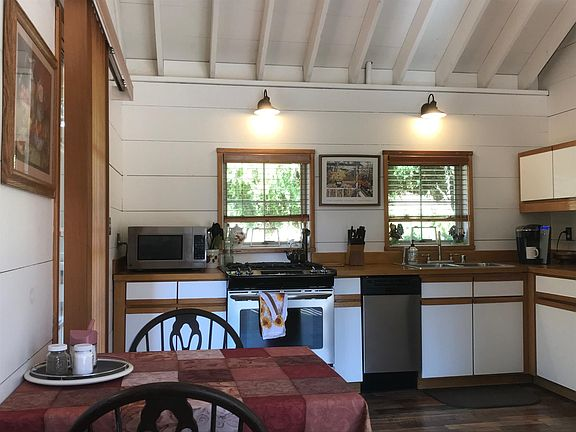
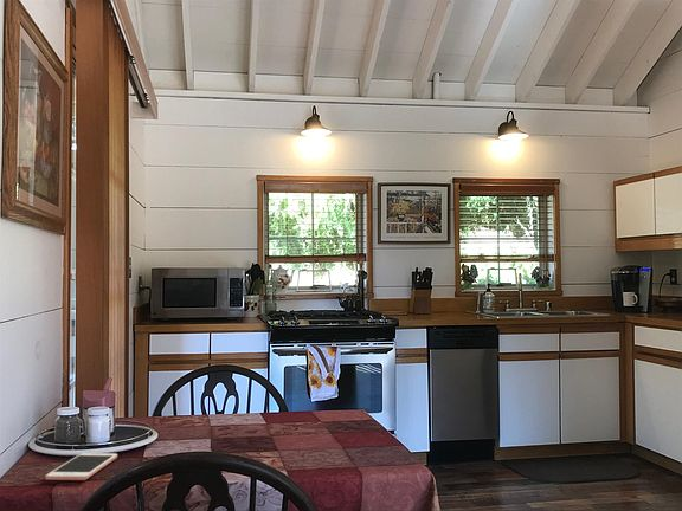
+ cell phone [44,452,118,481]
